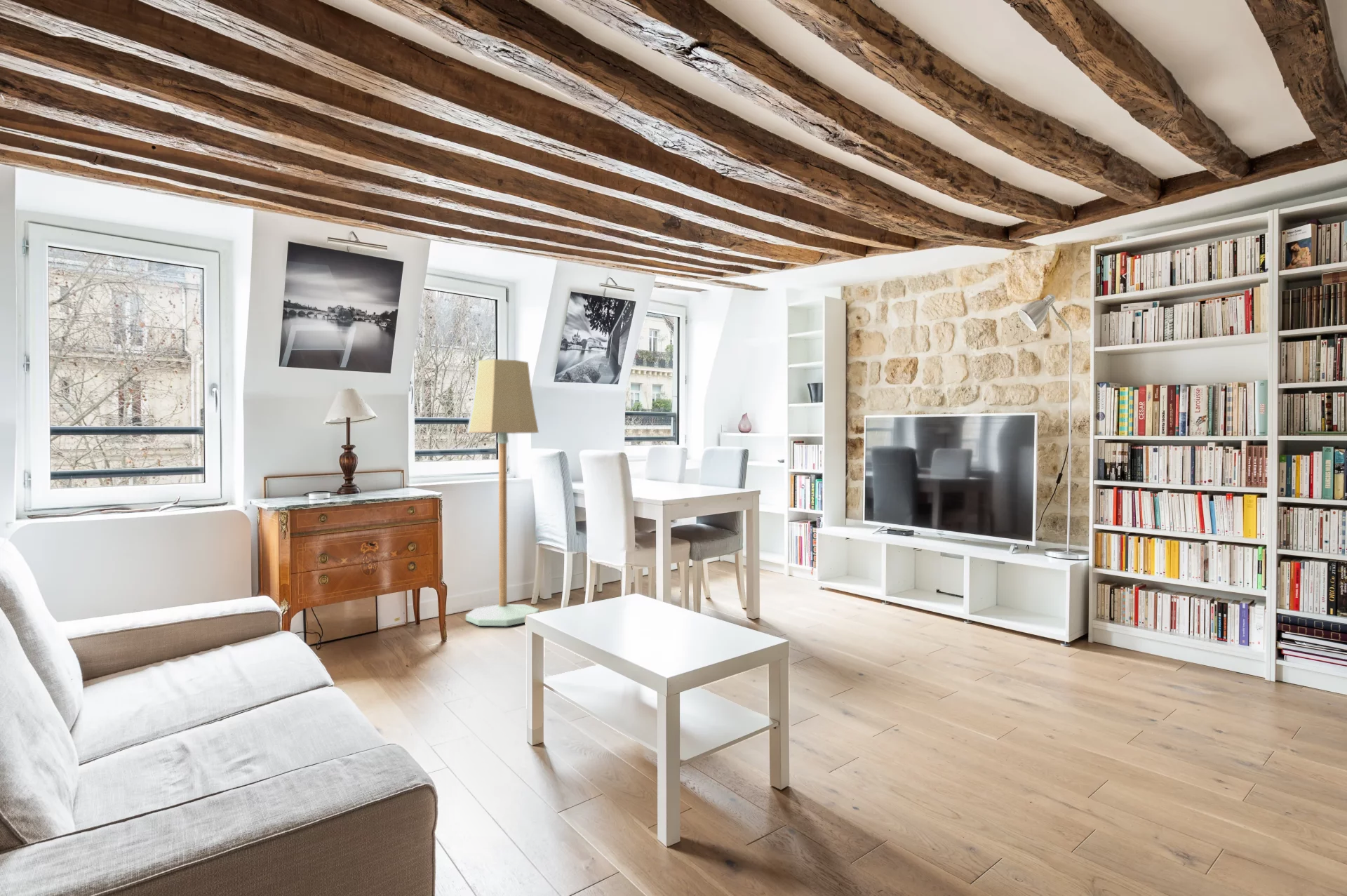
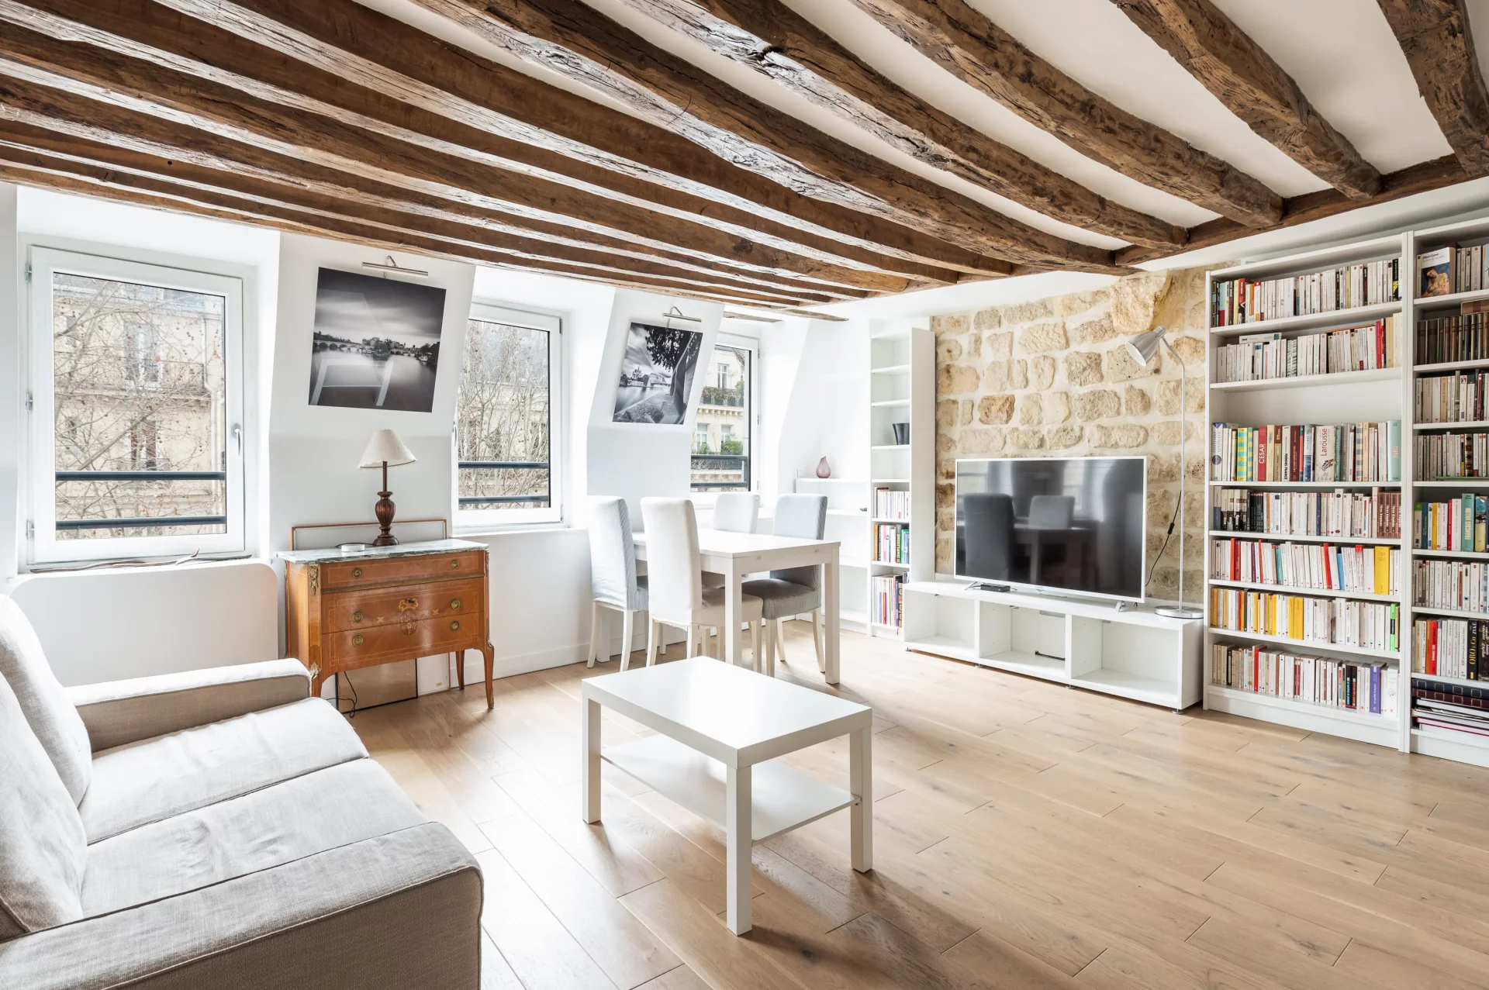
- floor lamp [465,359,540,627]
